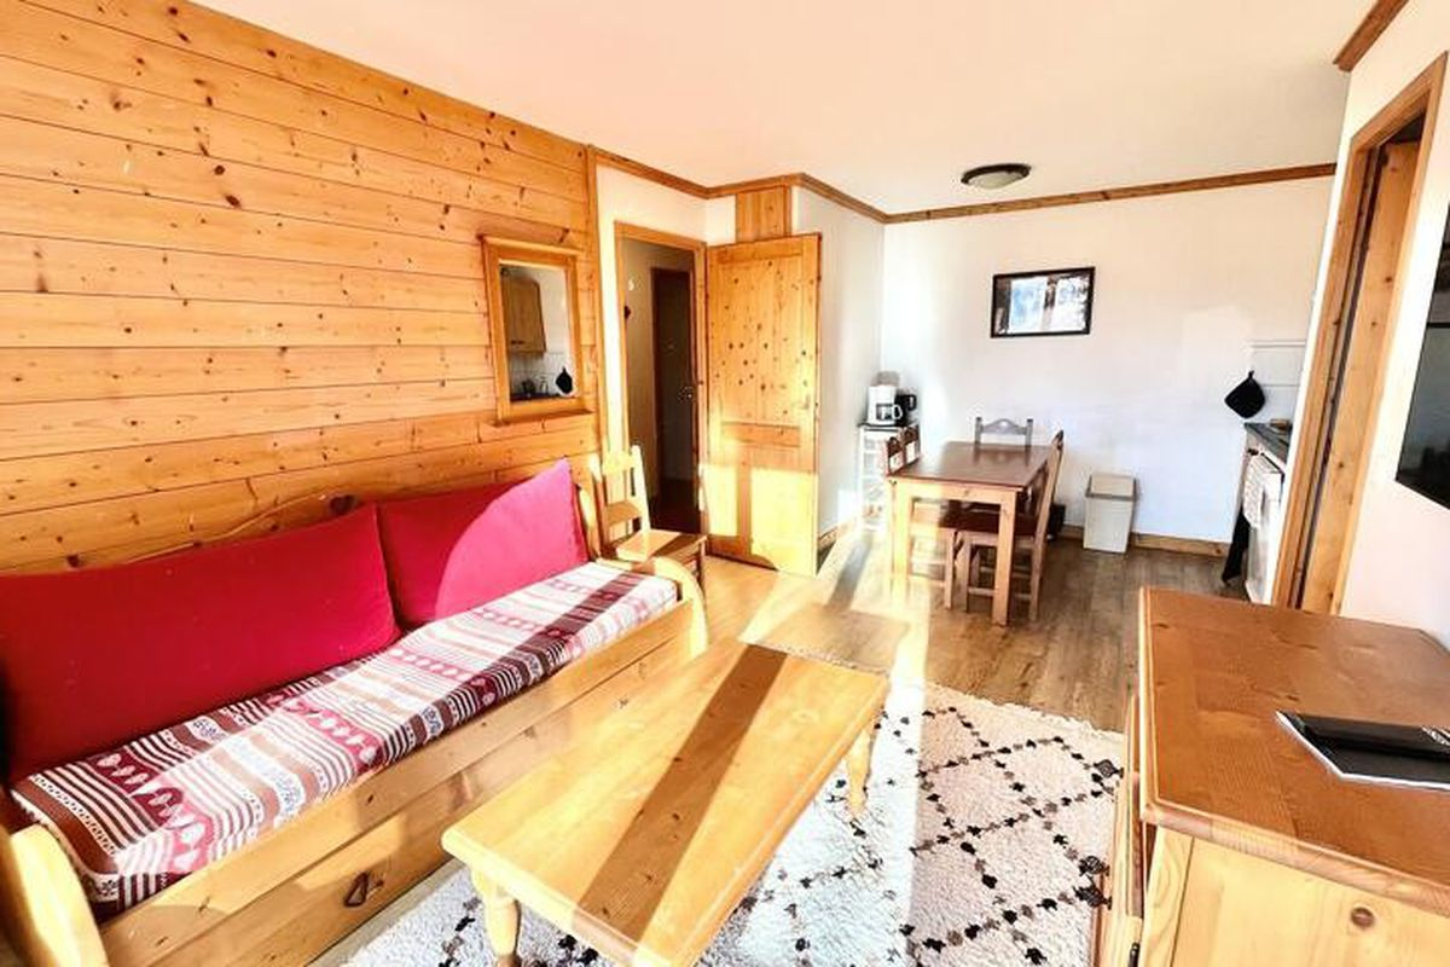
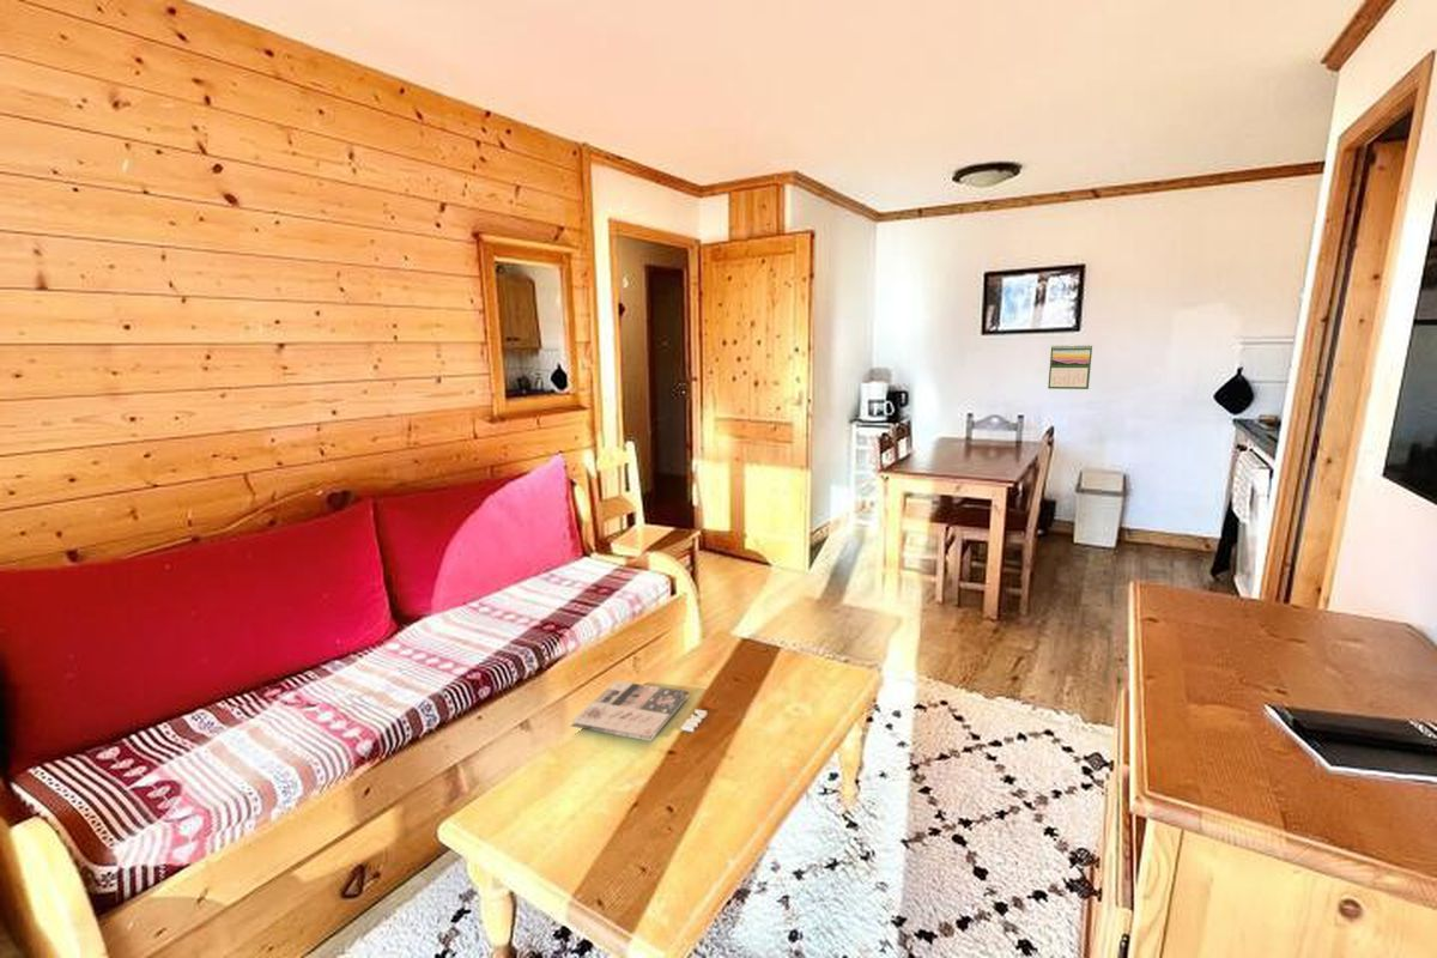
+ calendar [1047,344,1093,390]
+ magazine [569,680,708,742]
